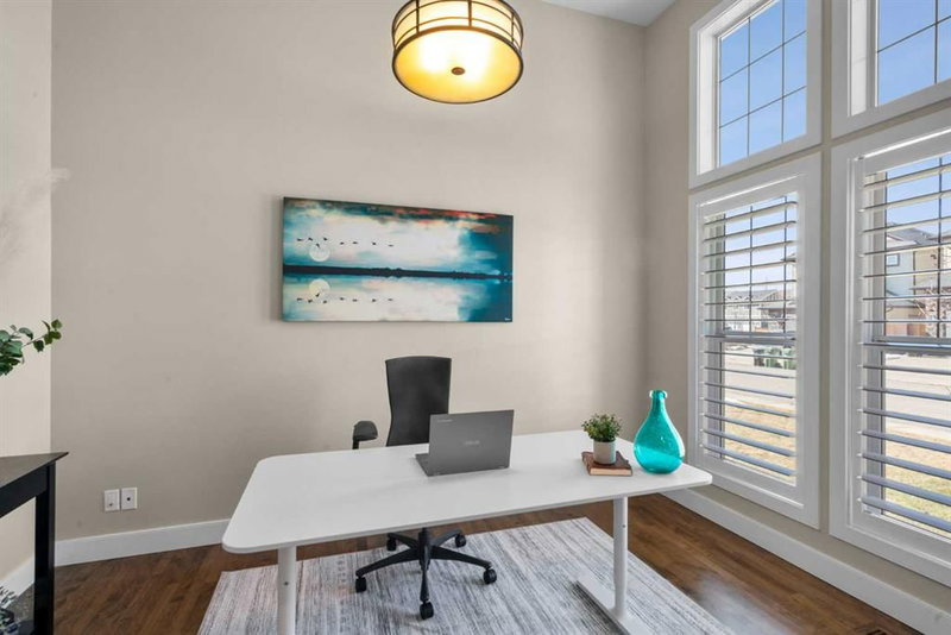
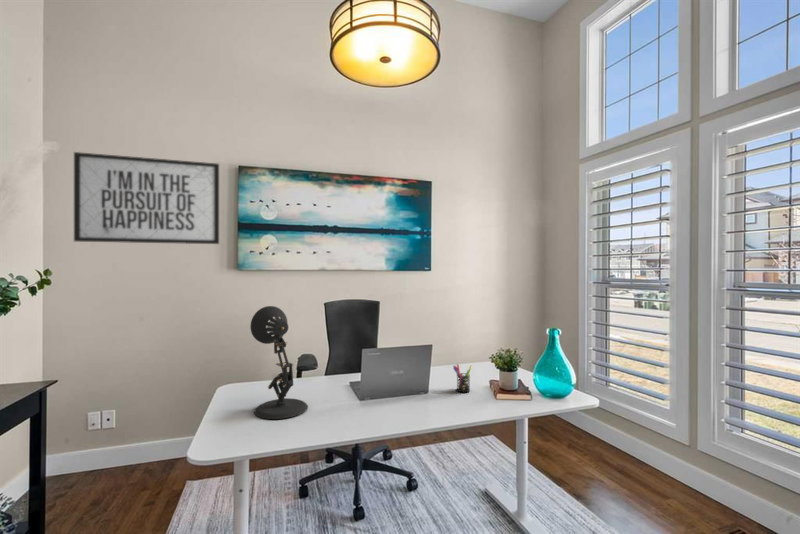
+ mirror [73,151,220,245]
+ desk lamp [249,305,309,420]
+ pen holder [452,363,473,393]
